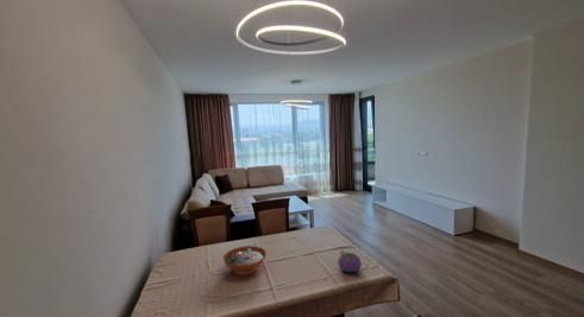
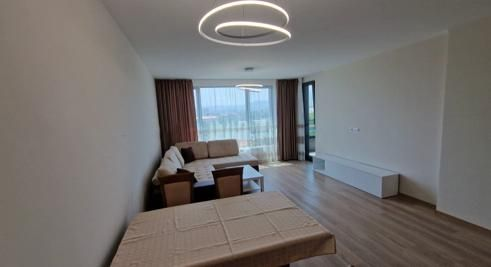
- teapot [337,249,363,273]
- decorative bowl [221,245,268,277]
